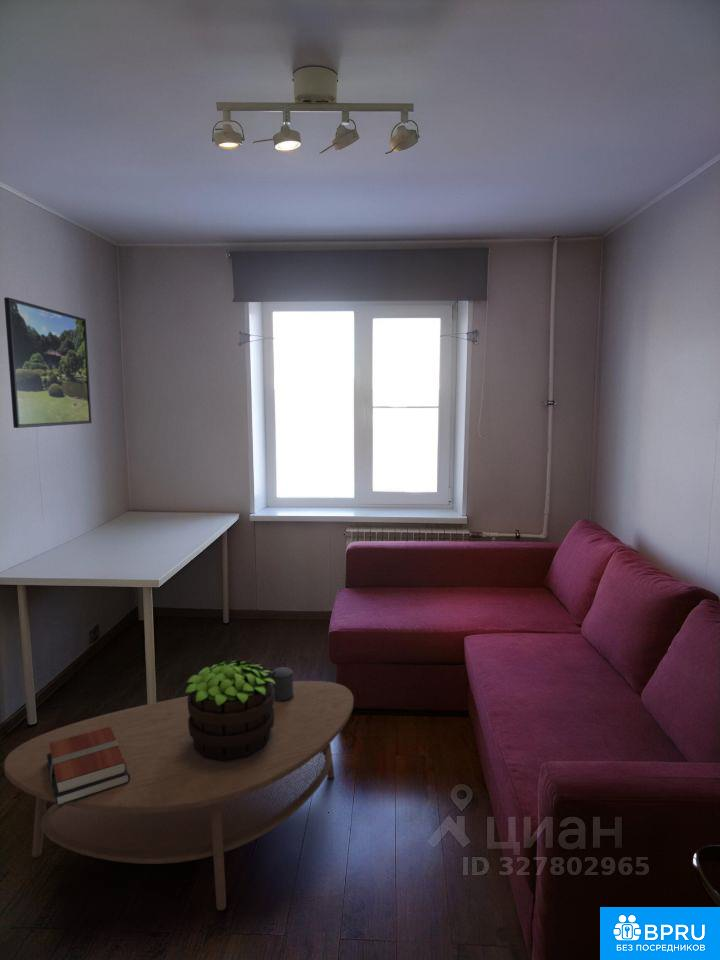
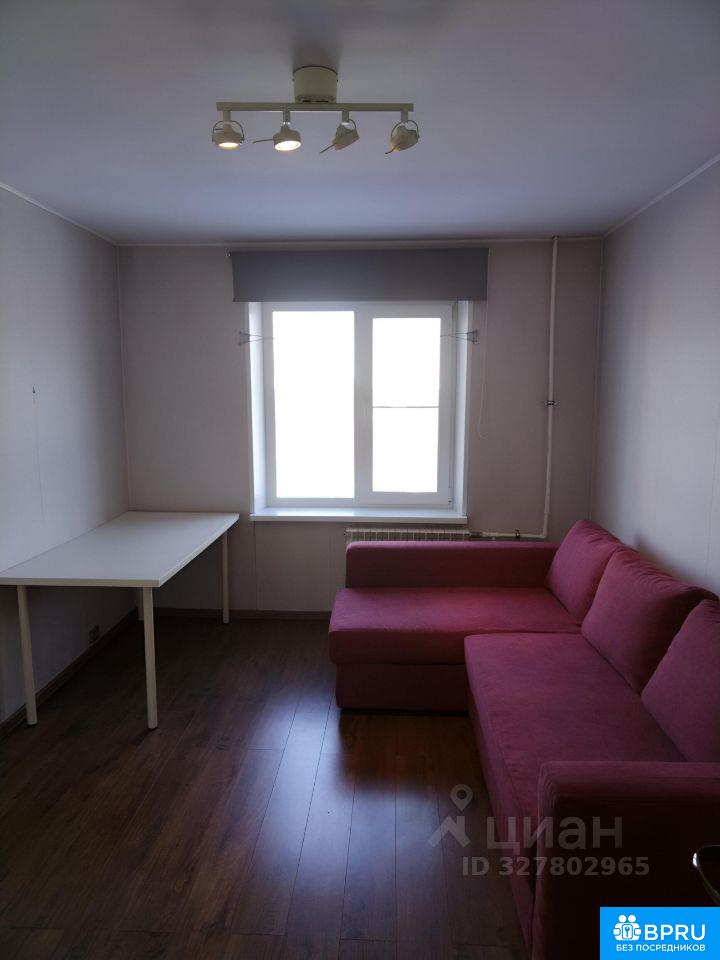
- books [46,727,130,806]
- potted plant [184,659,275,762]
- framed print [3,296,93,429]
- coffee table [3,680,355,912]
- beer stein [265,666,294,702]
